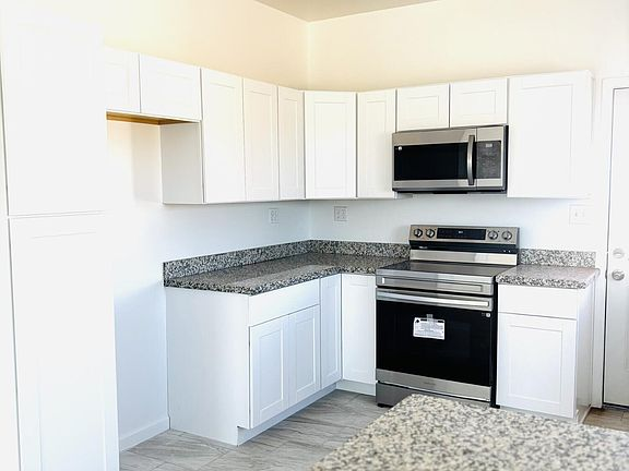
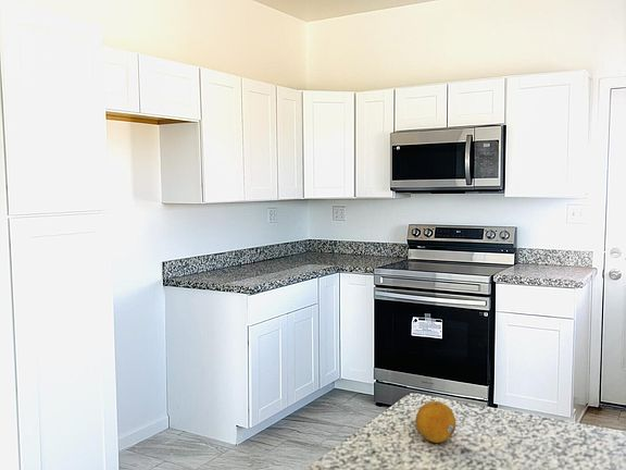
+ fruit [414,400,456,444]
